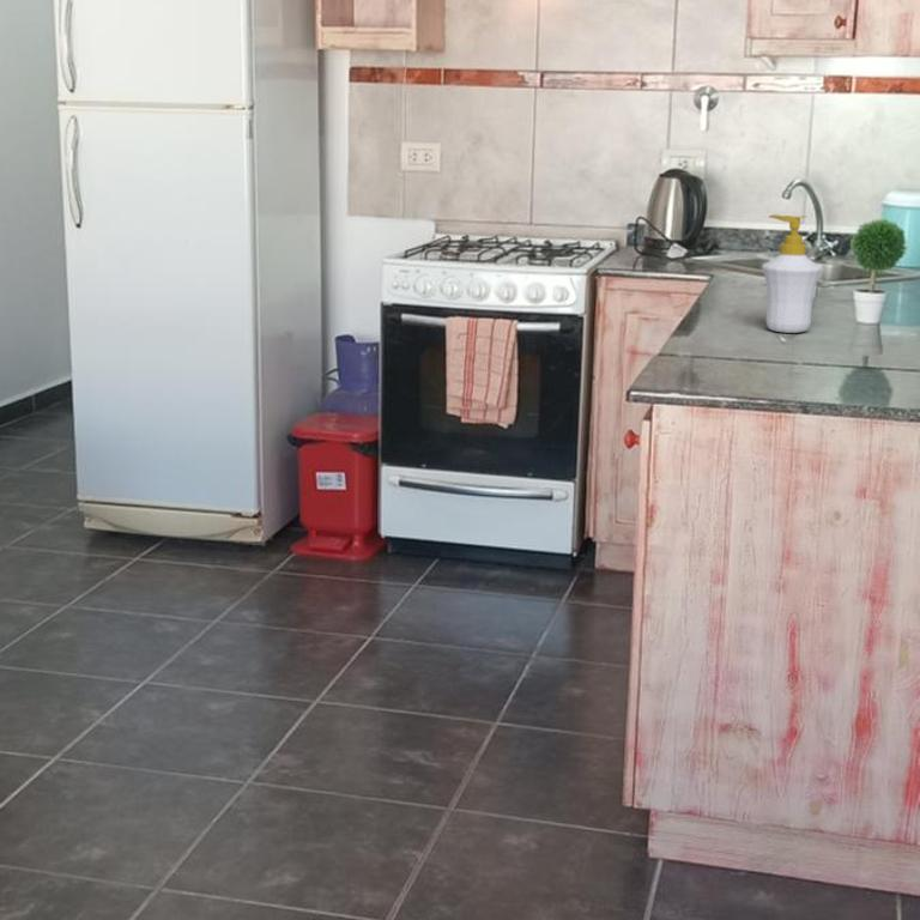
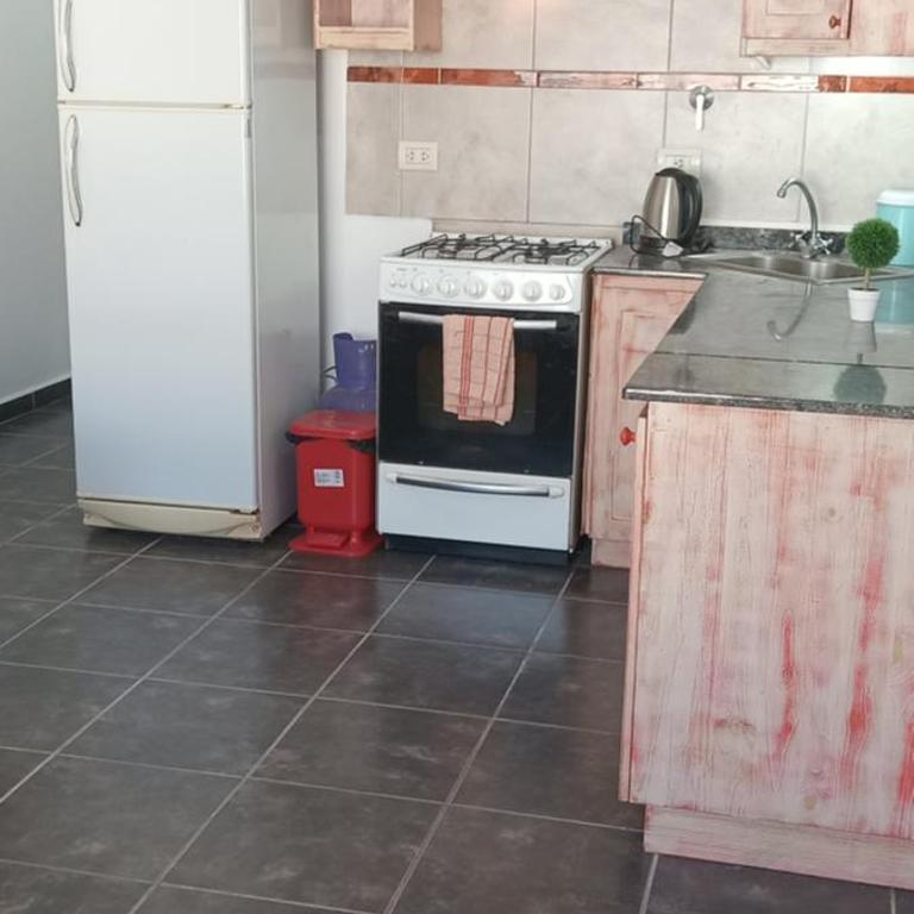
- soap bottle [761,213,823,334]
